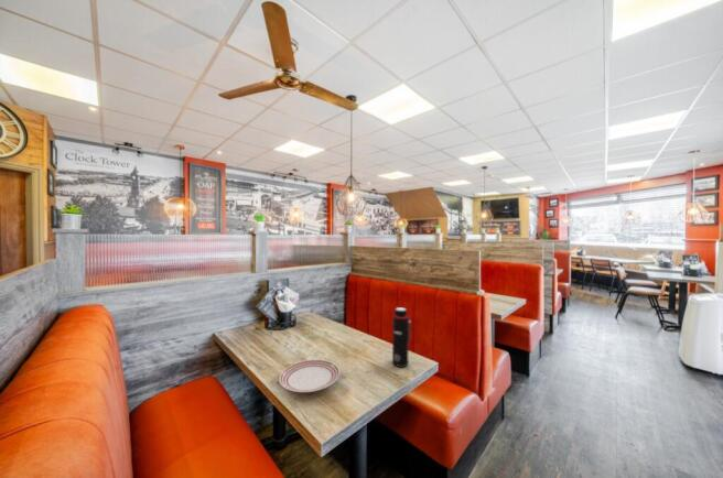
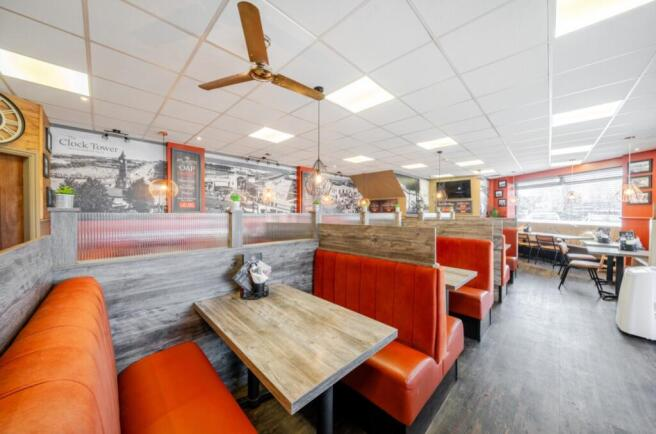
- dinner plate [278,359,342,393]
- water bottle [391,306,412,368]
